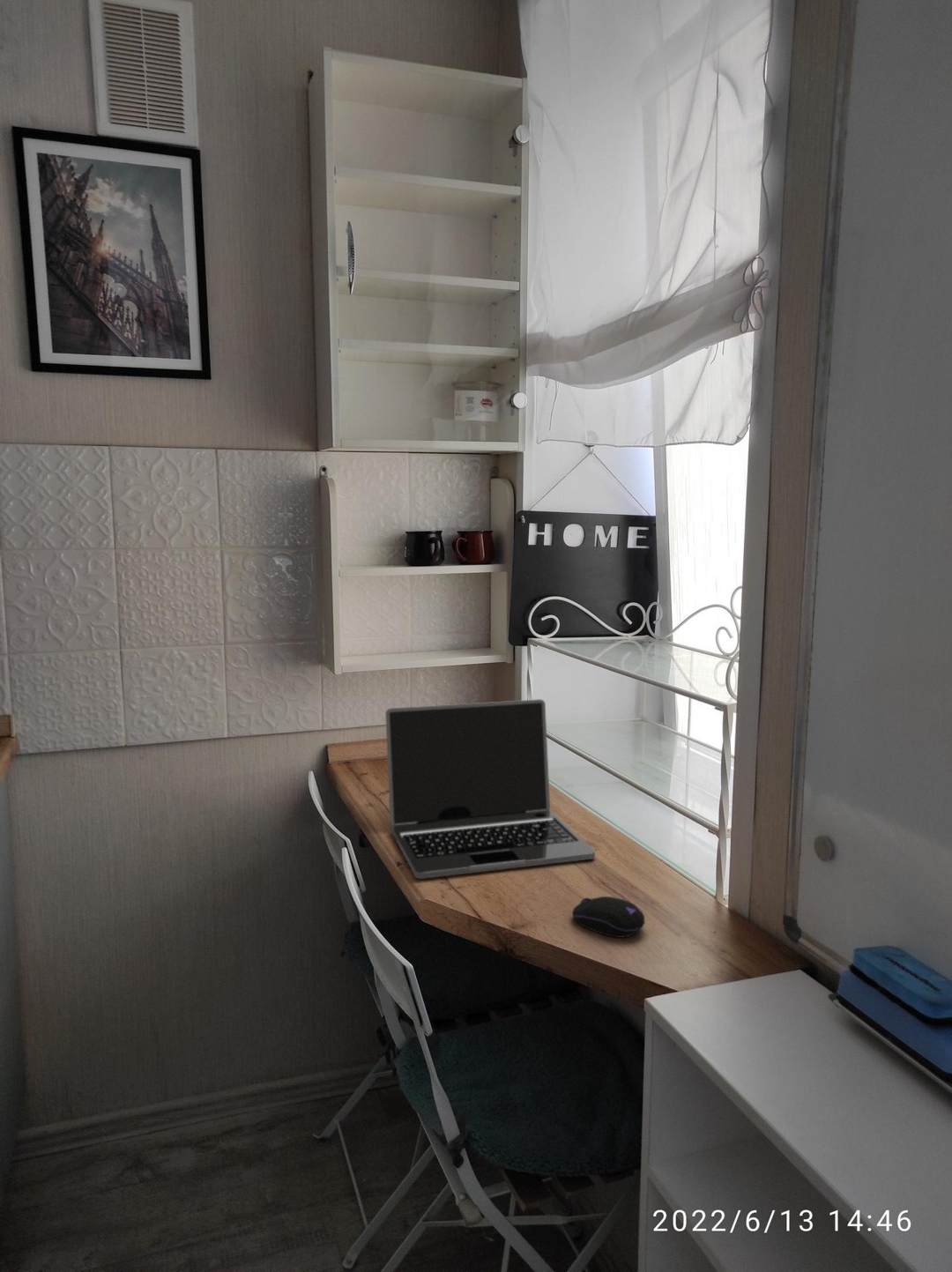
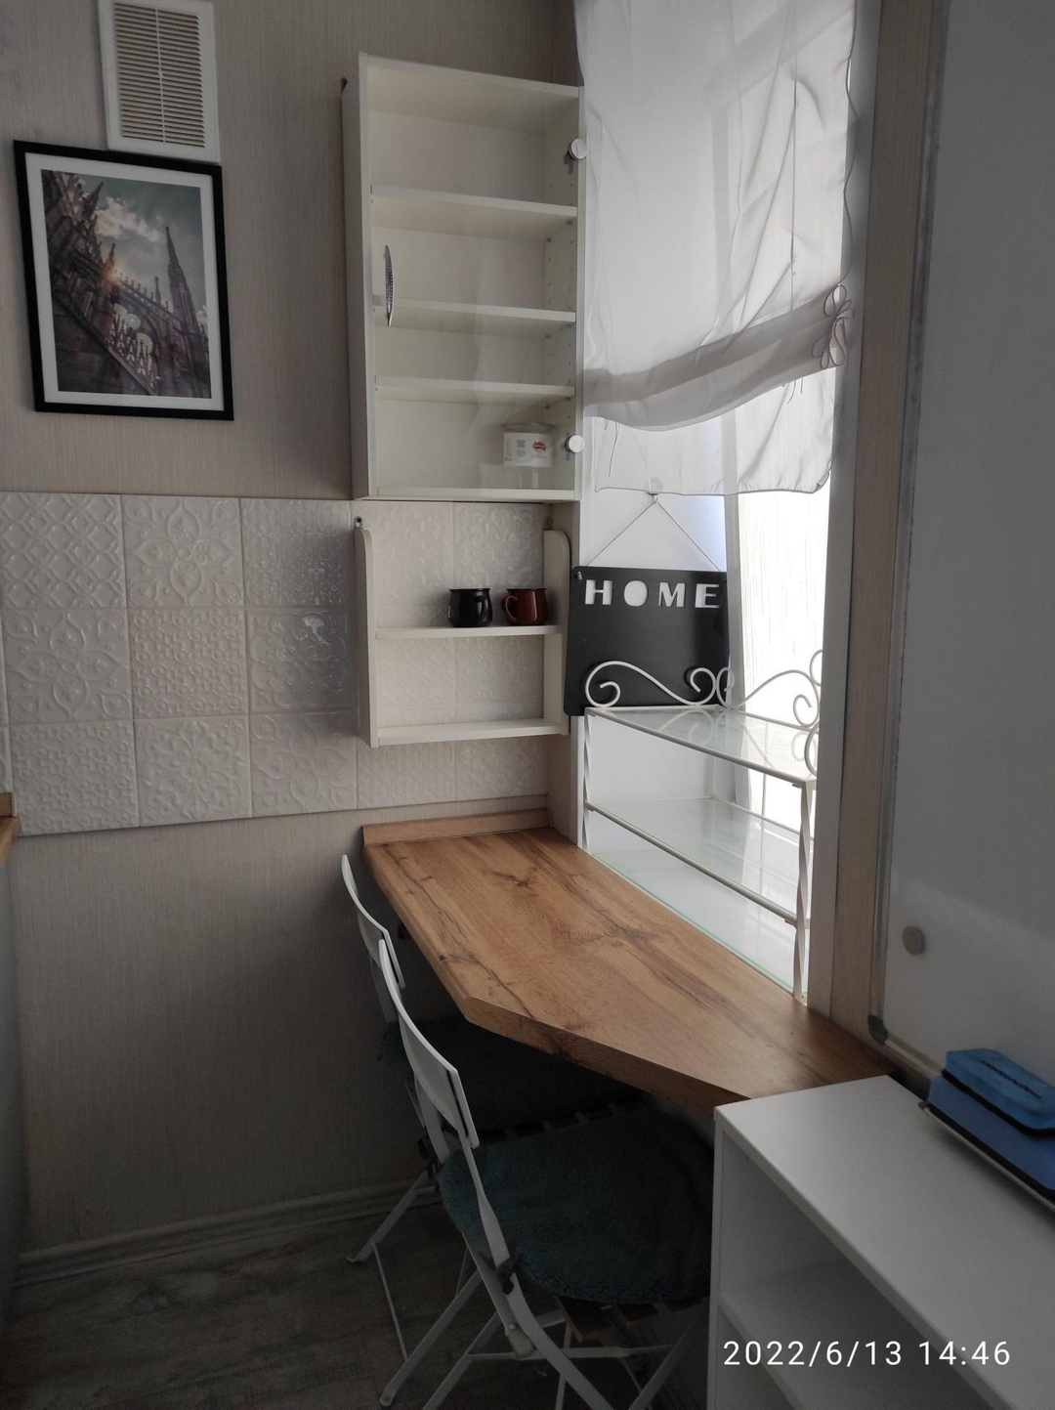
- computer mouse [571,896,646,939]
- laptop [384,698,596,880]
